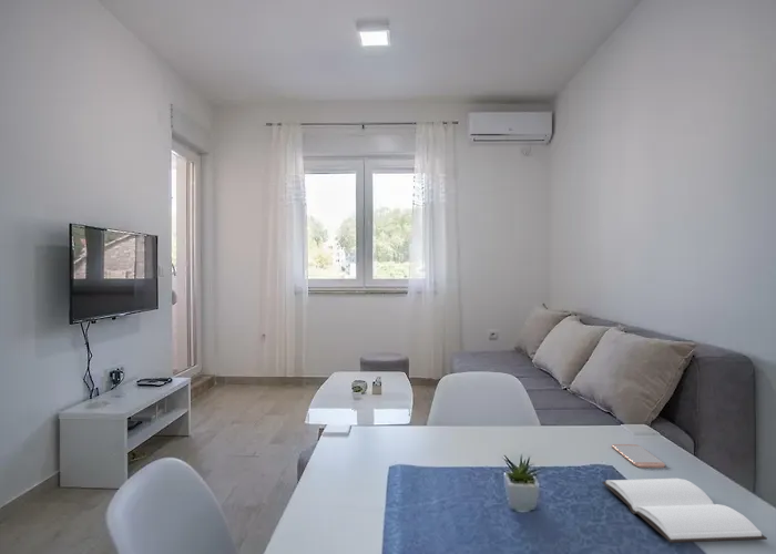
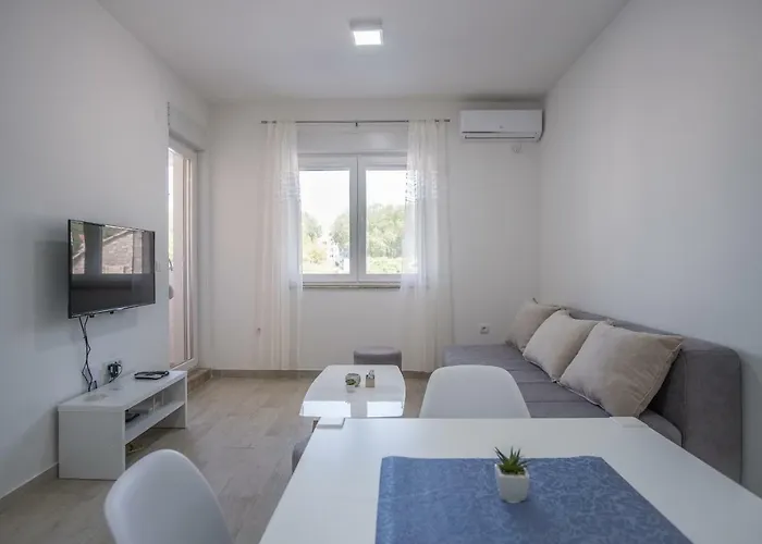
- smartphone [611,443,666,469]
- book [601,478,768,544]
